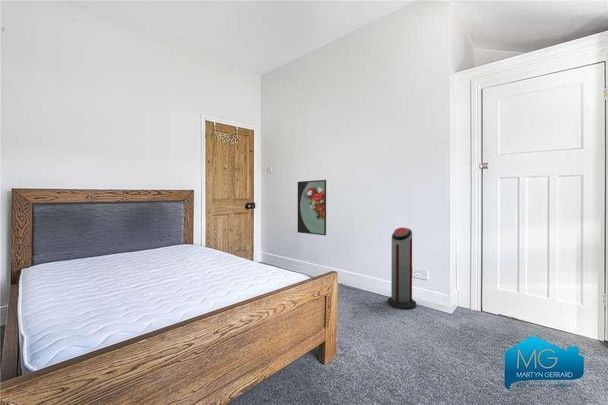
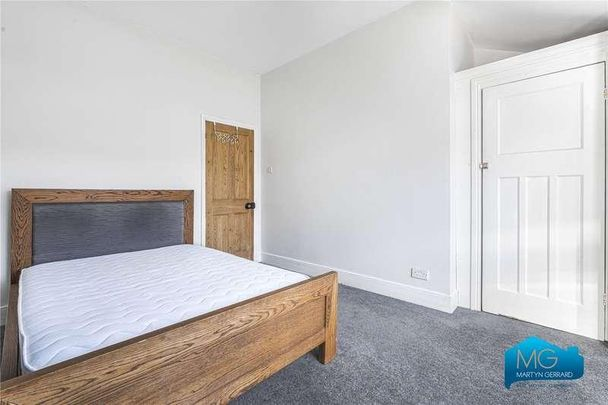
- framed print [297,179,327,236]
- air purifier [386,227,417,310]
